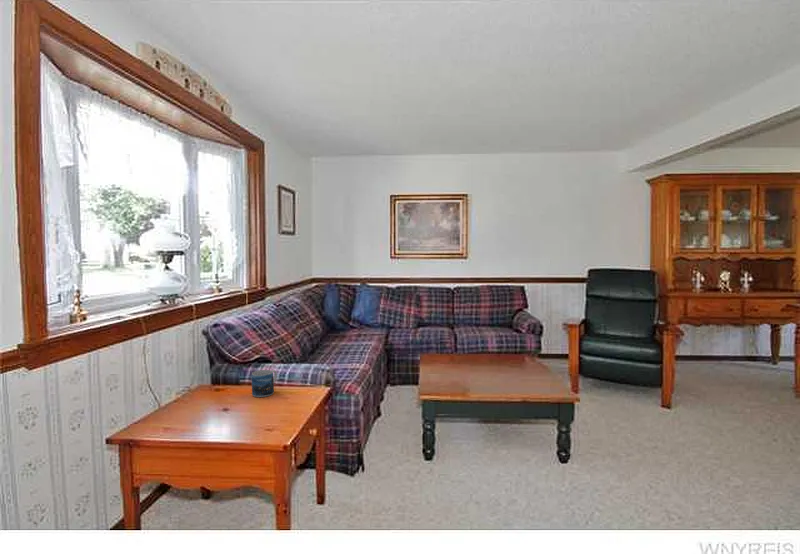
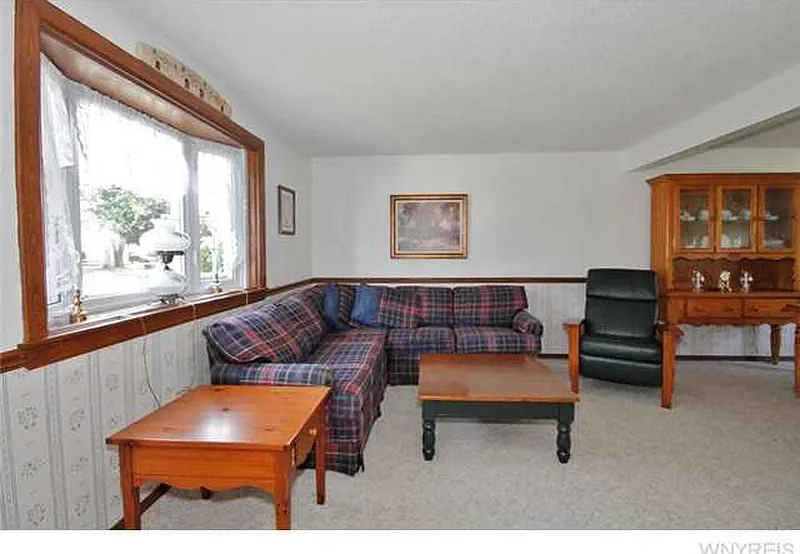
- mug [251,369,278,398]
